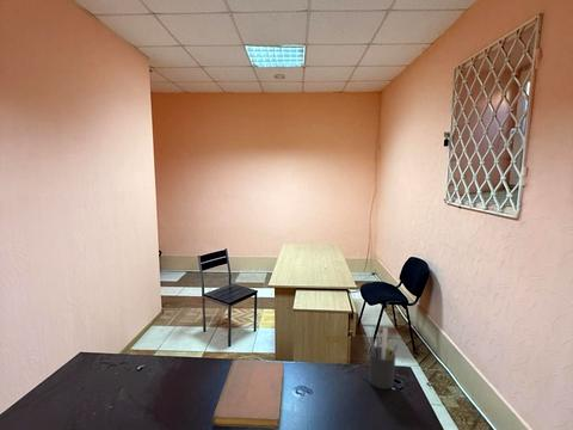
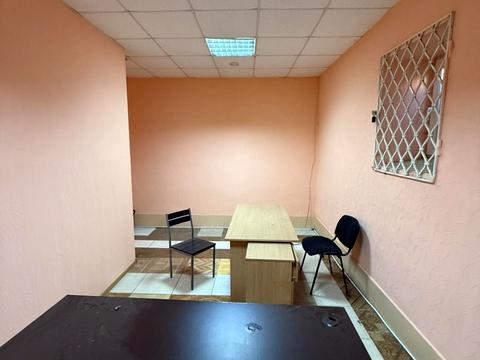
- notebook [211,358,285,430]
- pen holder [368,326,399,391]
